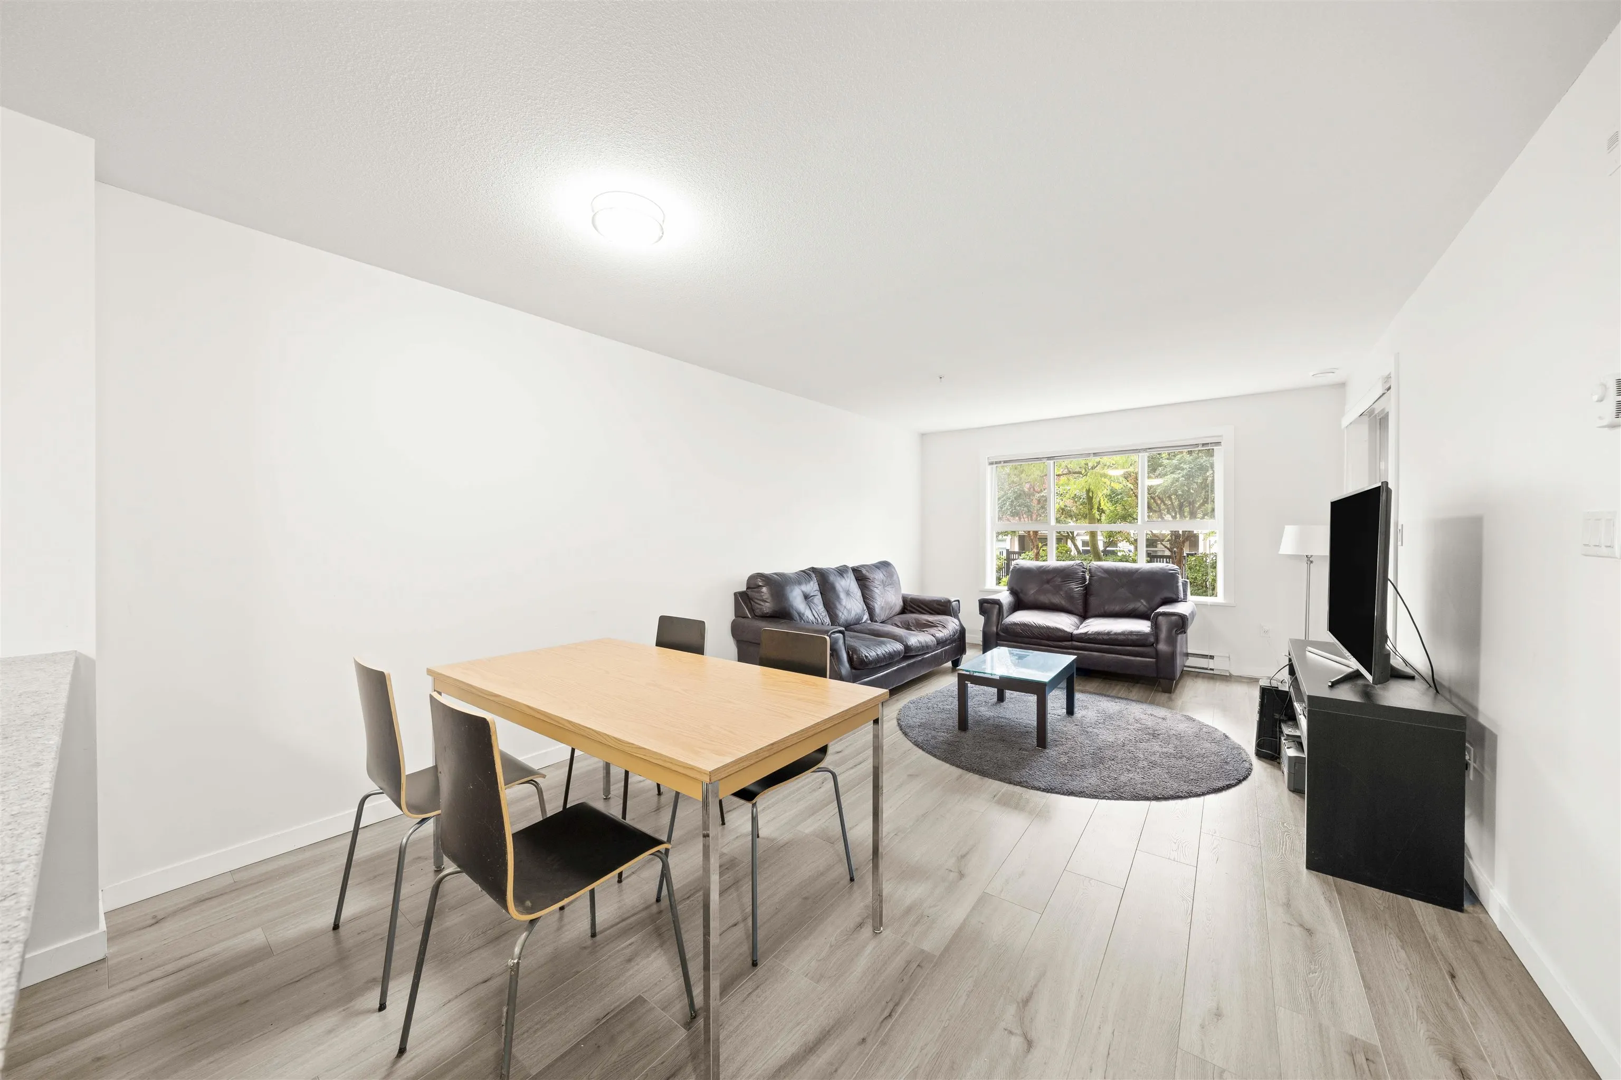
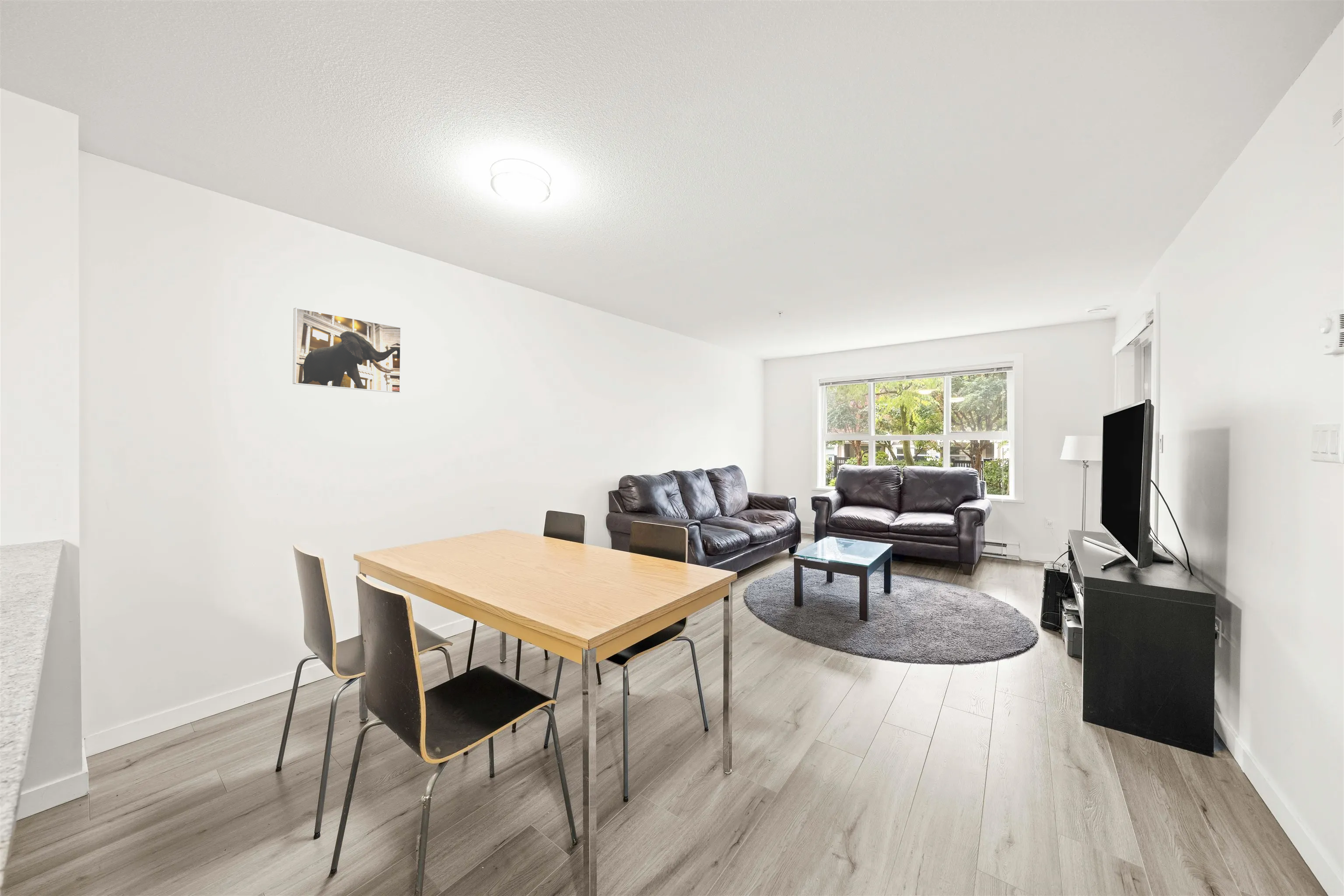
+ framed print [292,307,402,393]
